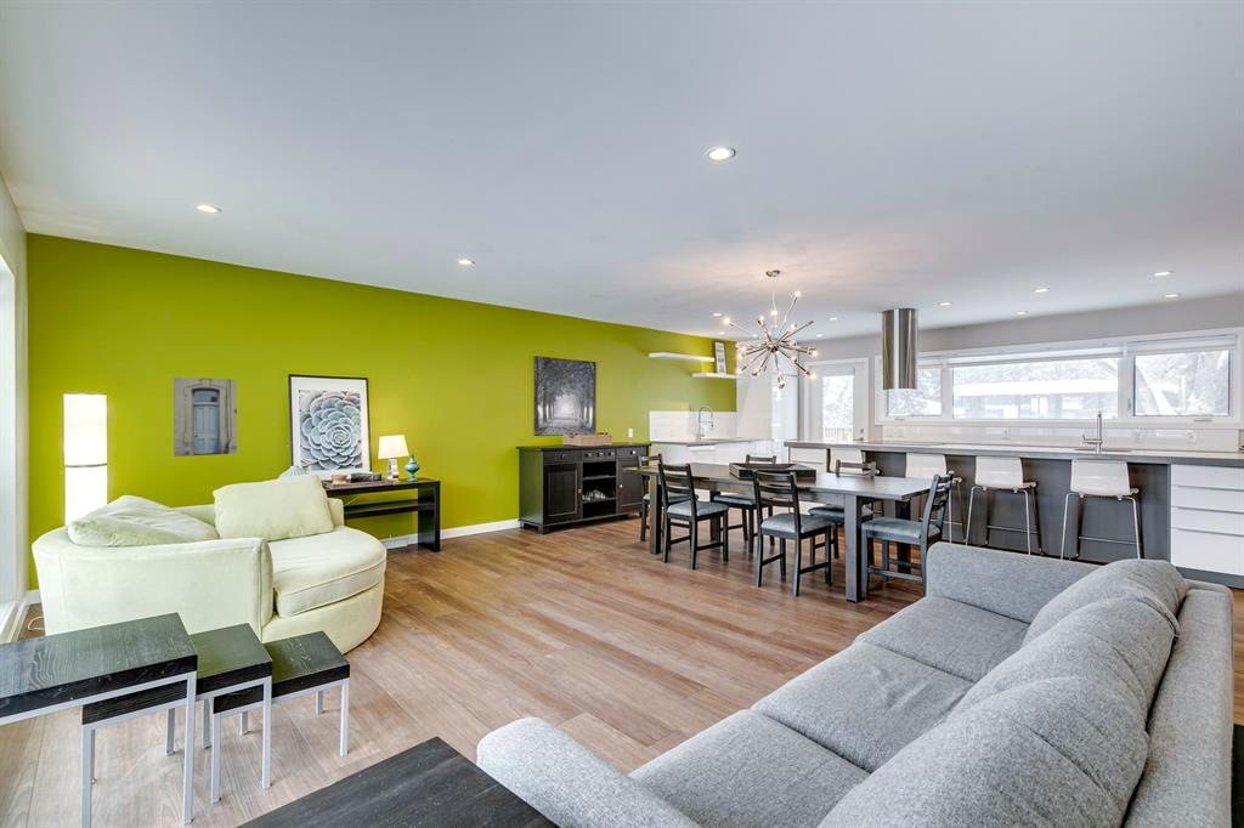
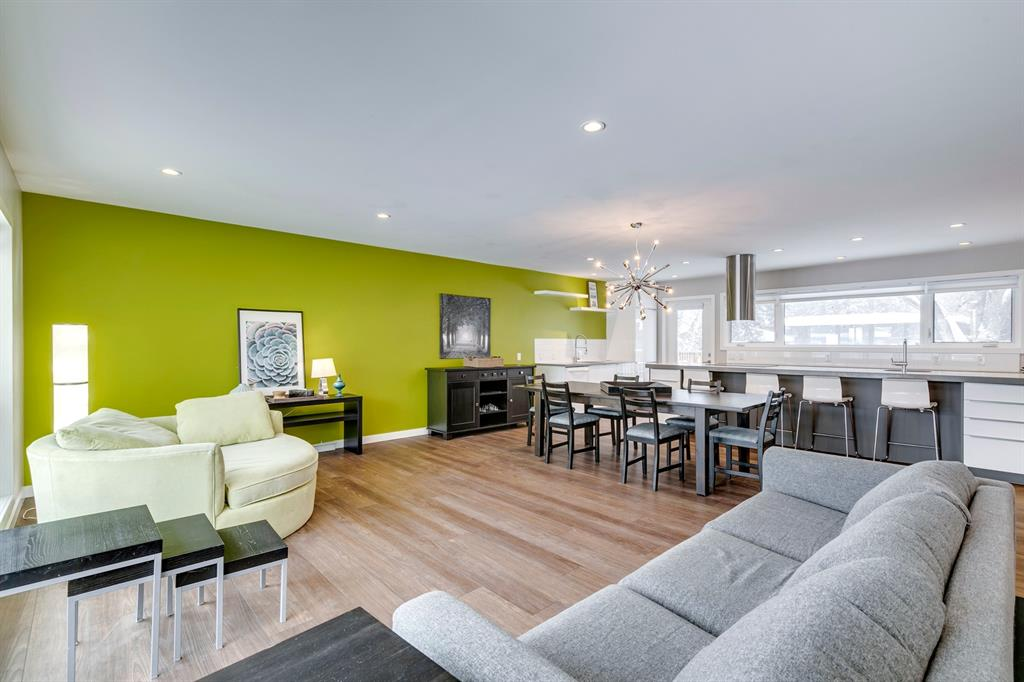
- wall art [173,376,238,458]
